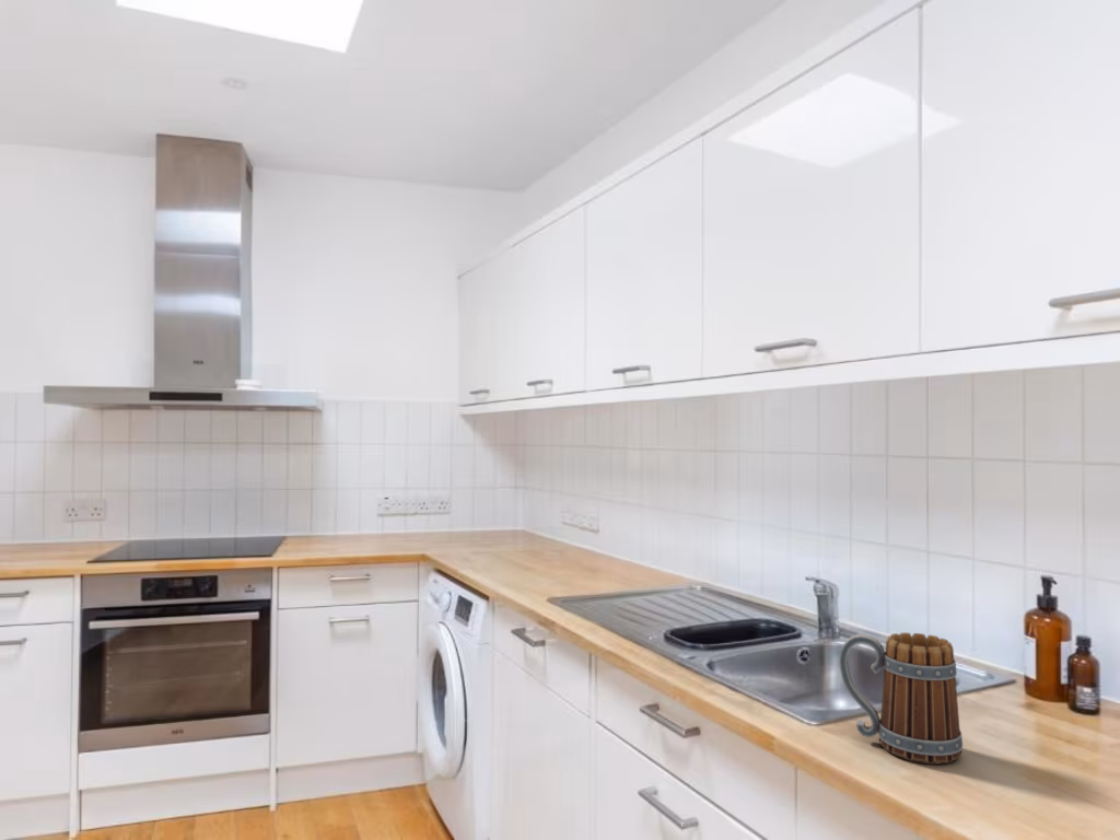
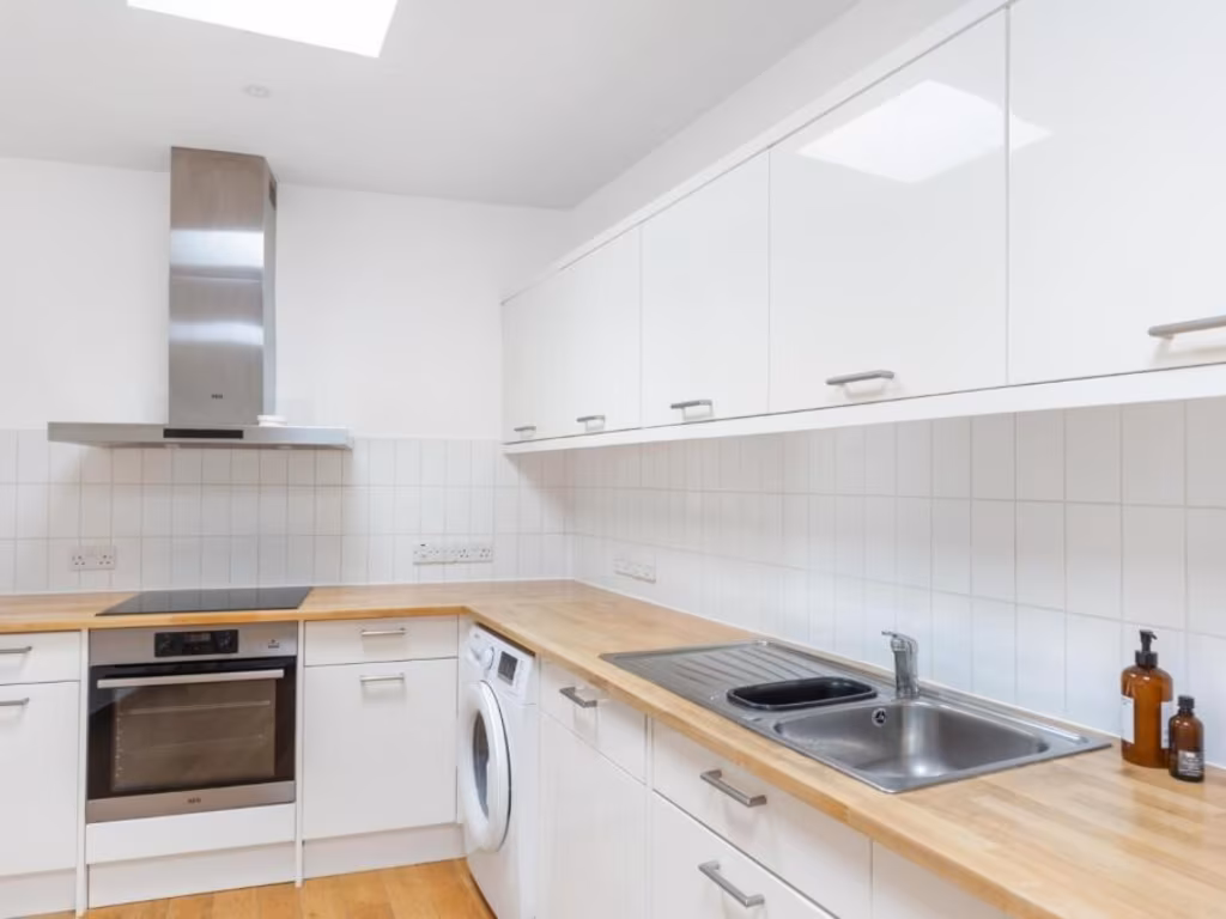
- mug [839,631,964,765]
